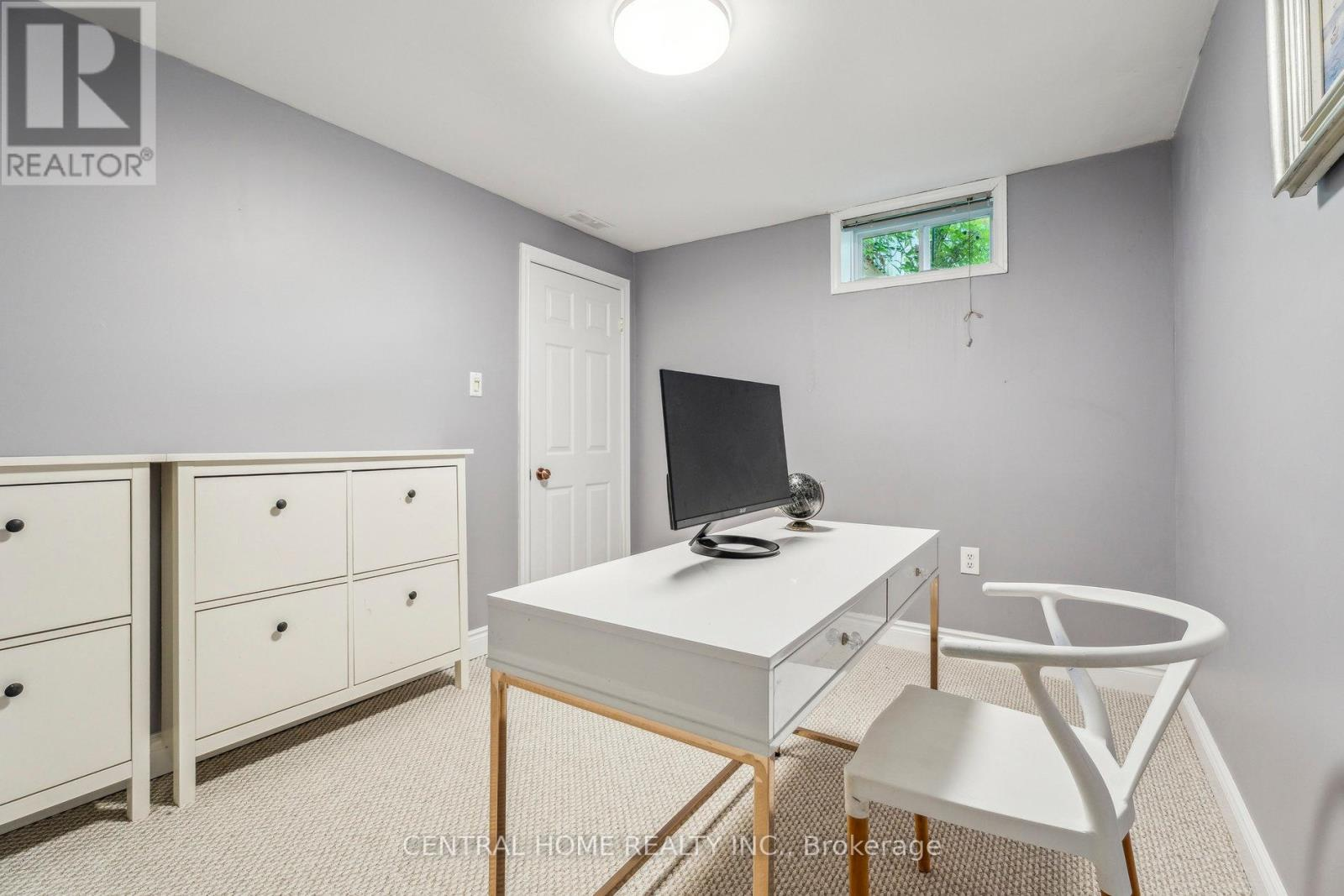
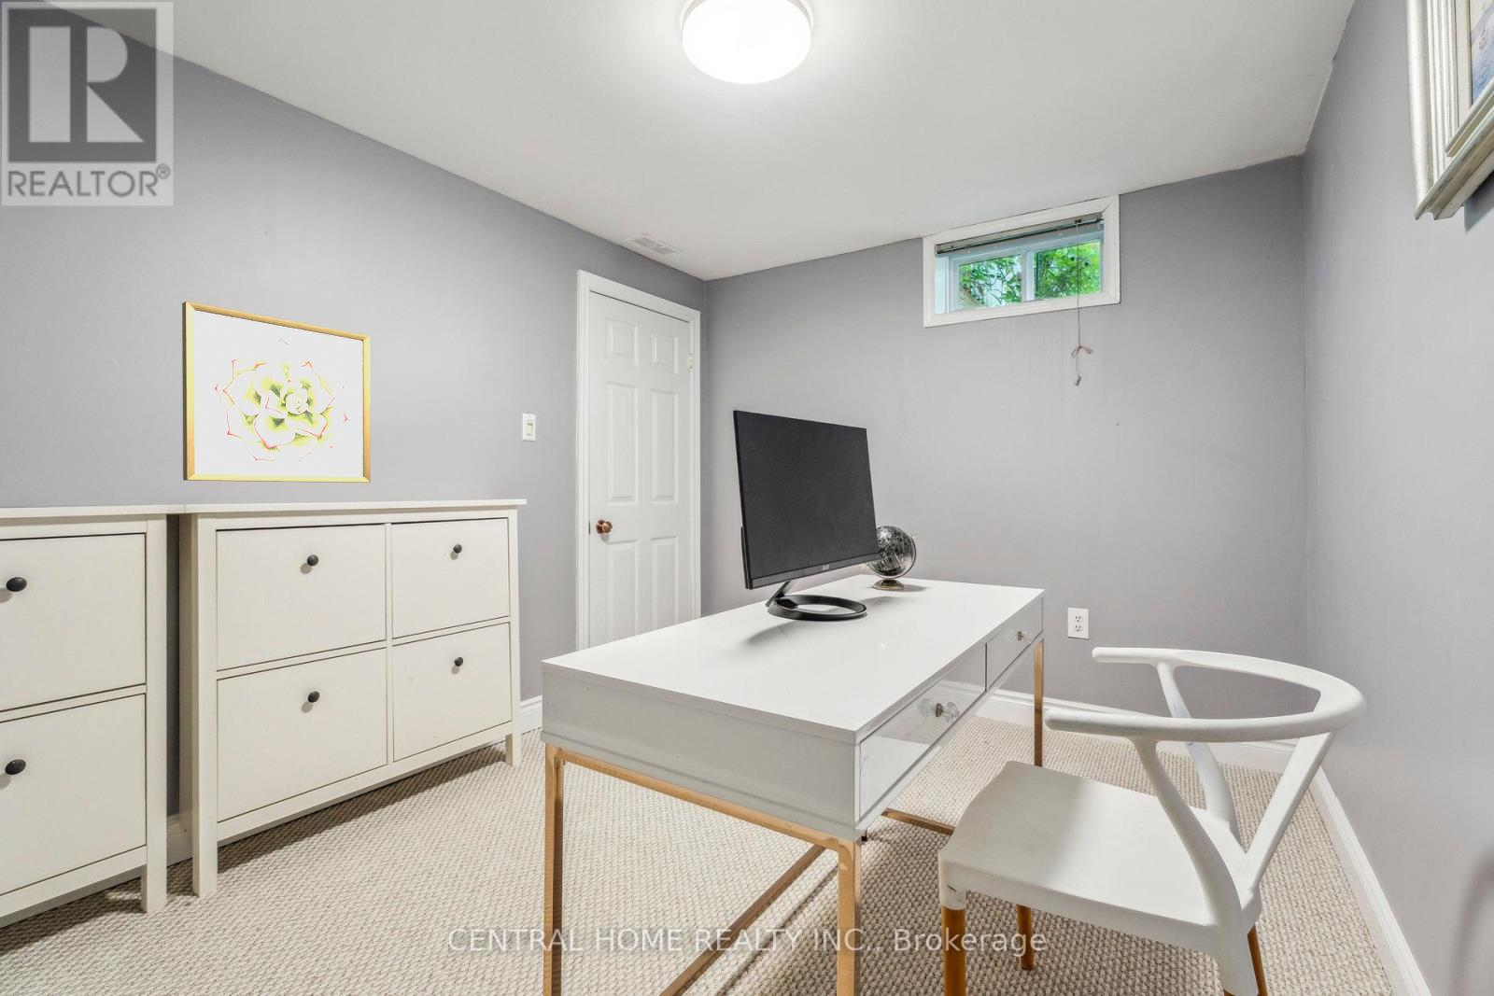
+ wall art [181,300,371,484]
